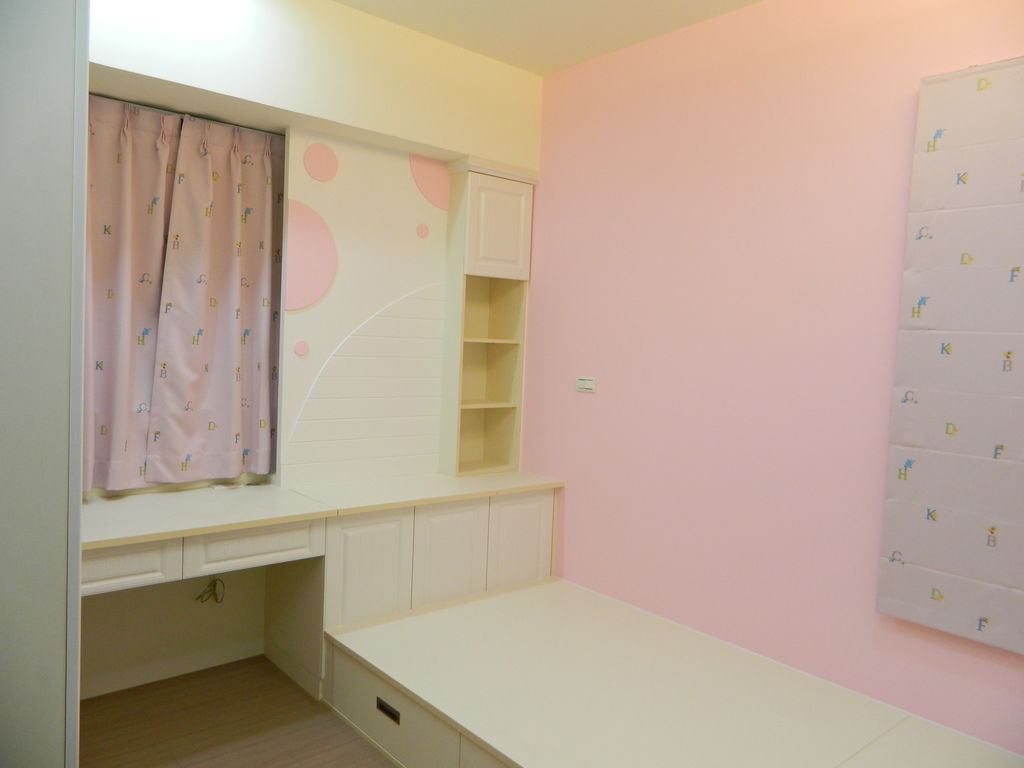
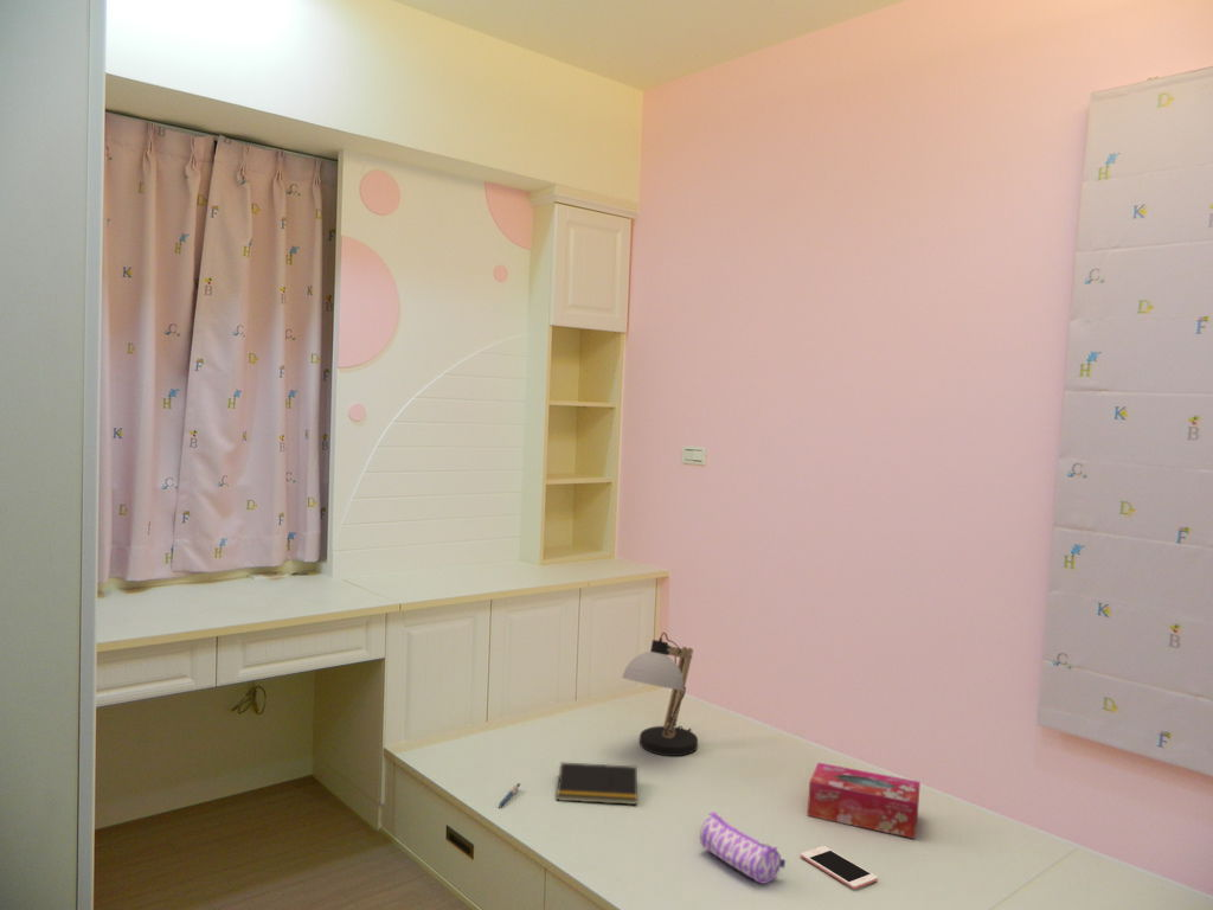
+ notepad [556,762,638,806]
+ desk lamp [621,632,699,757]
+ cell phone [800,845,879,890]
+ tissue box [807,762,922,840]
+ pen [498,782,521,808]
+ pencil case [699,810,787,885]
